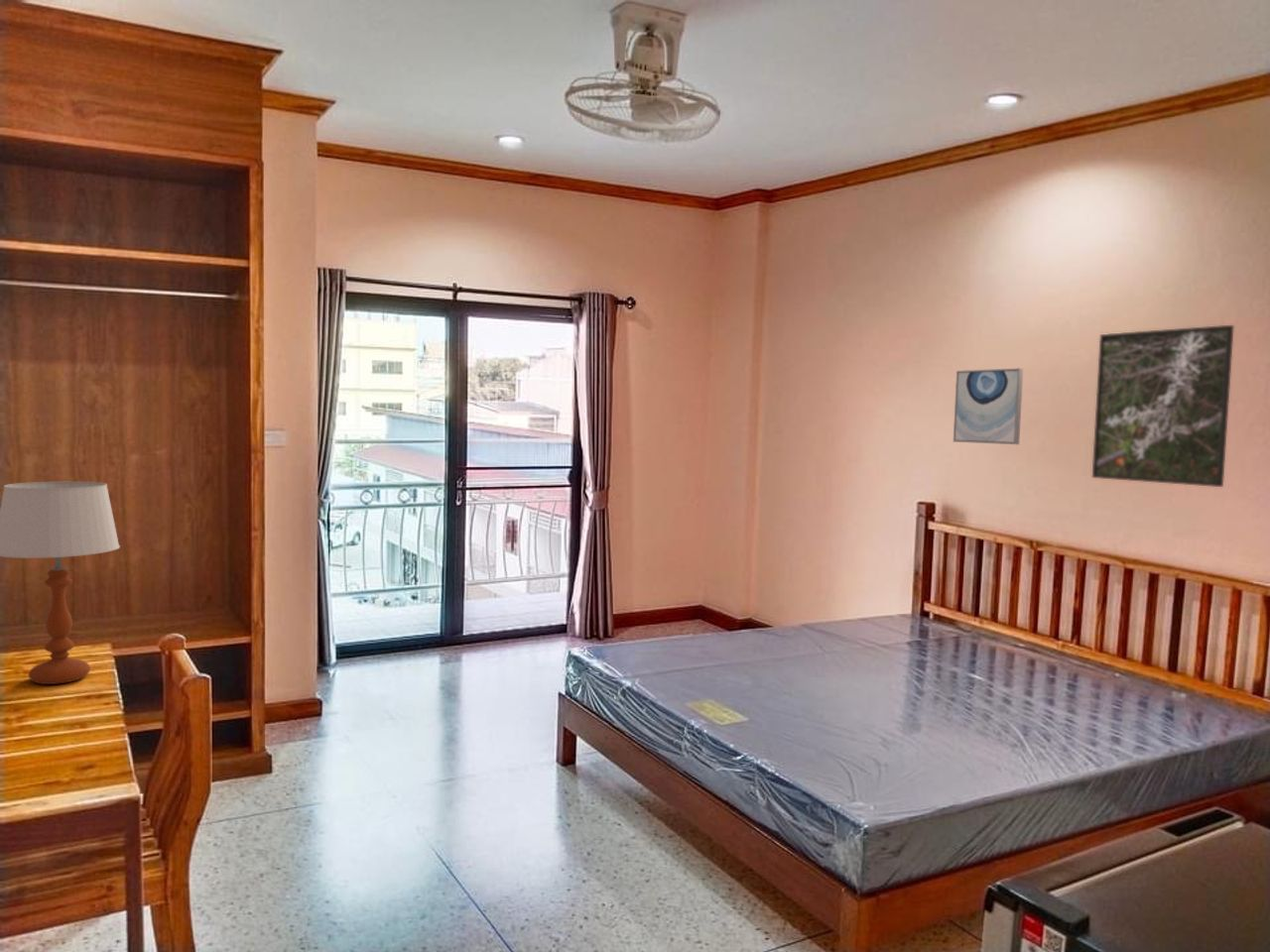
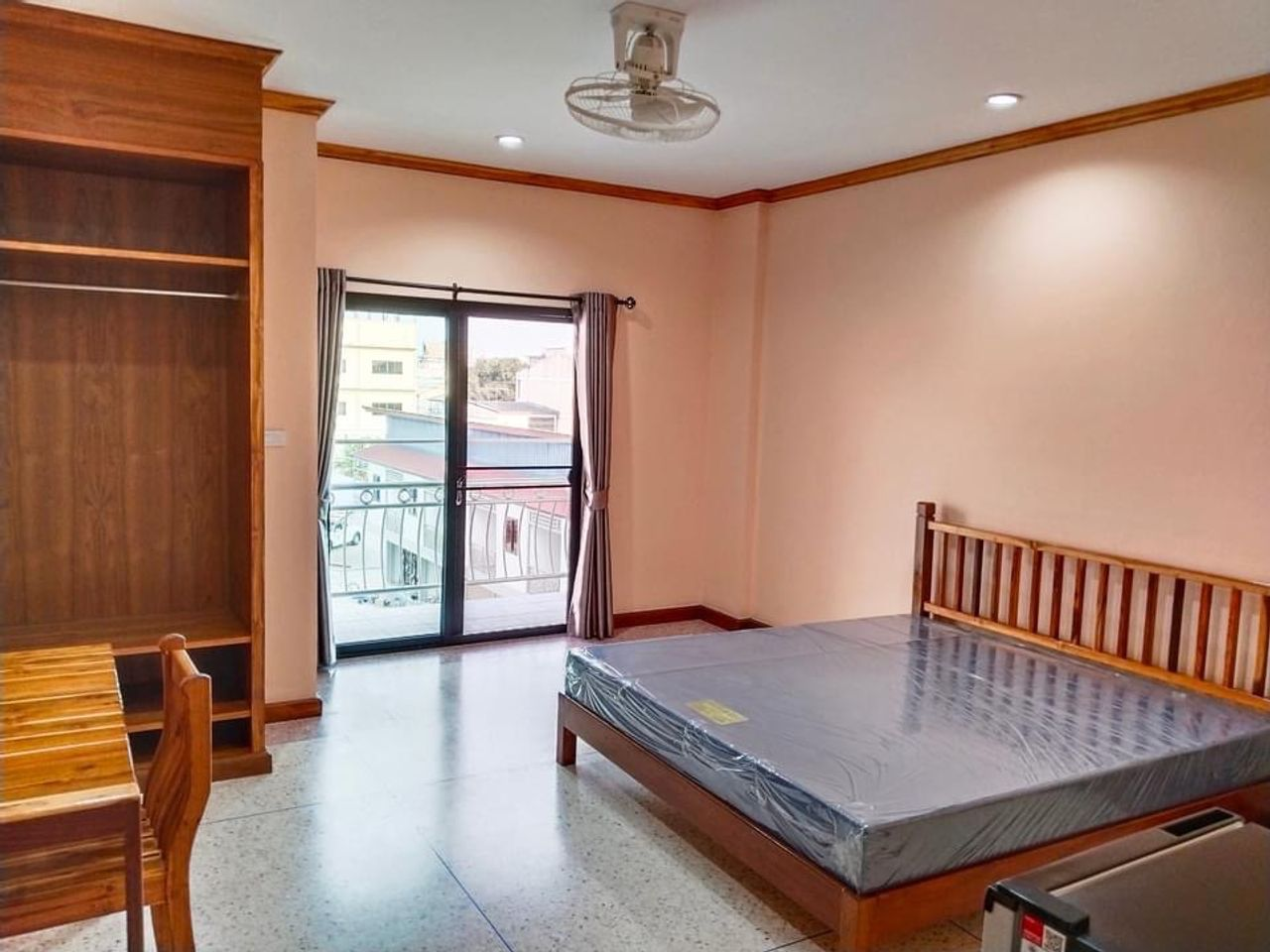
- wall art [953,367,1024,445]
- table lamp [0,481,121,685]
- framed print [1091,324,1235,488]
